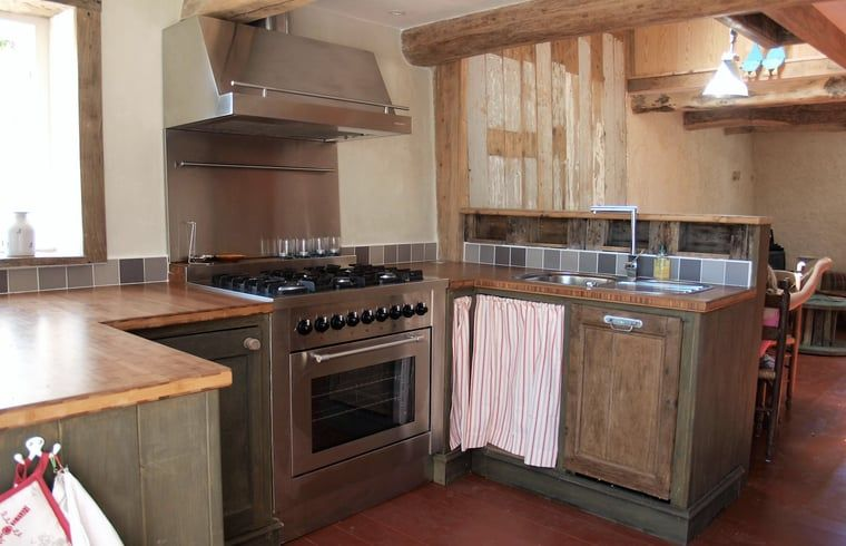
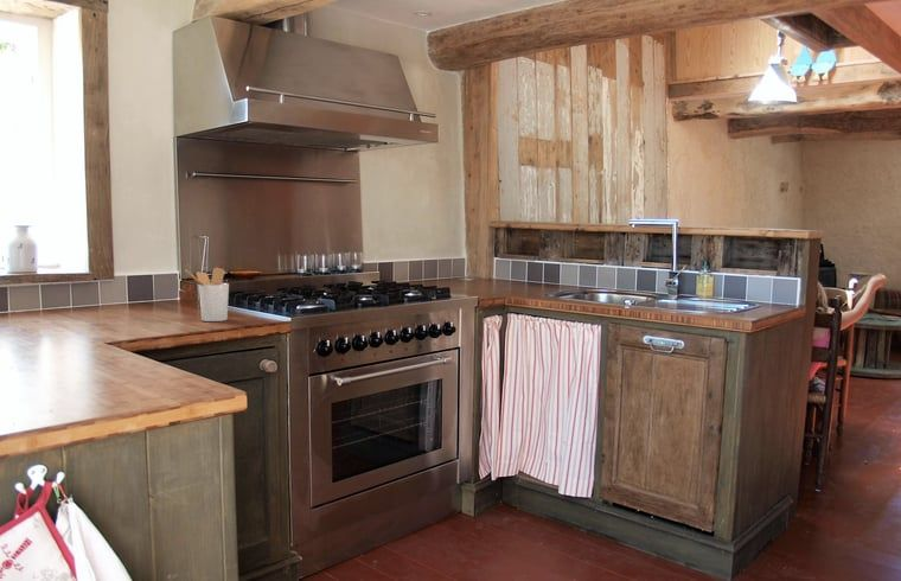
+ utensil holder [184,267,230,323]
